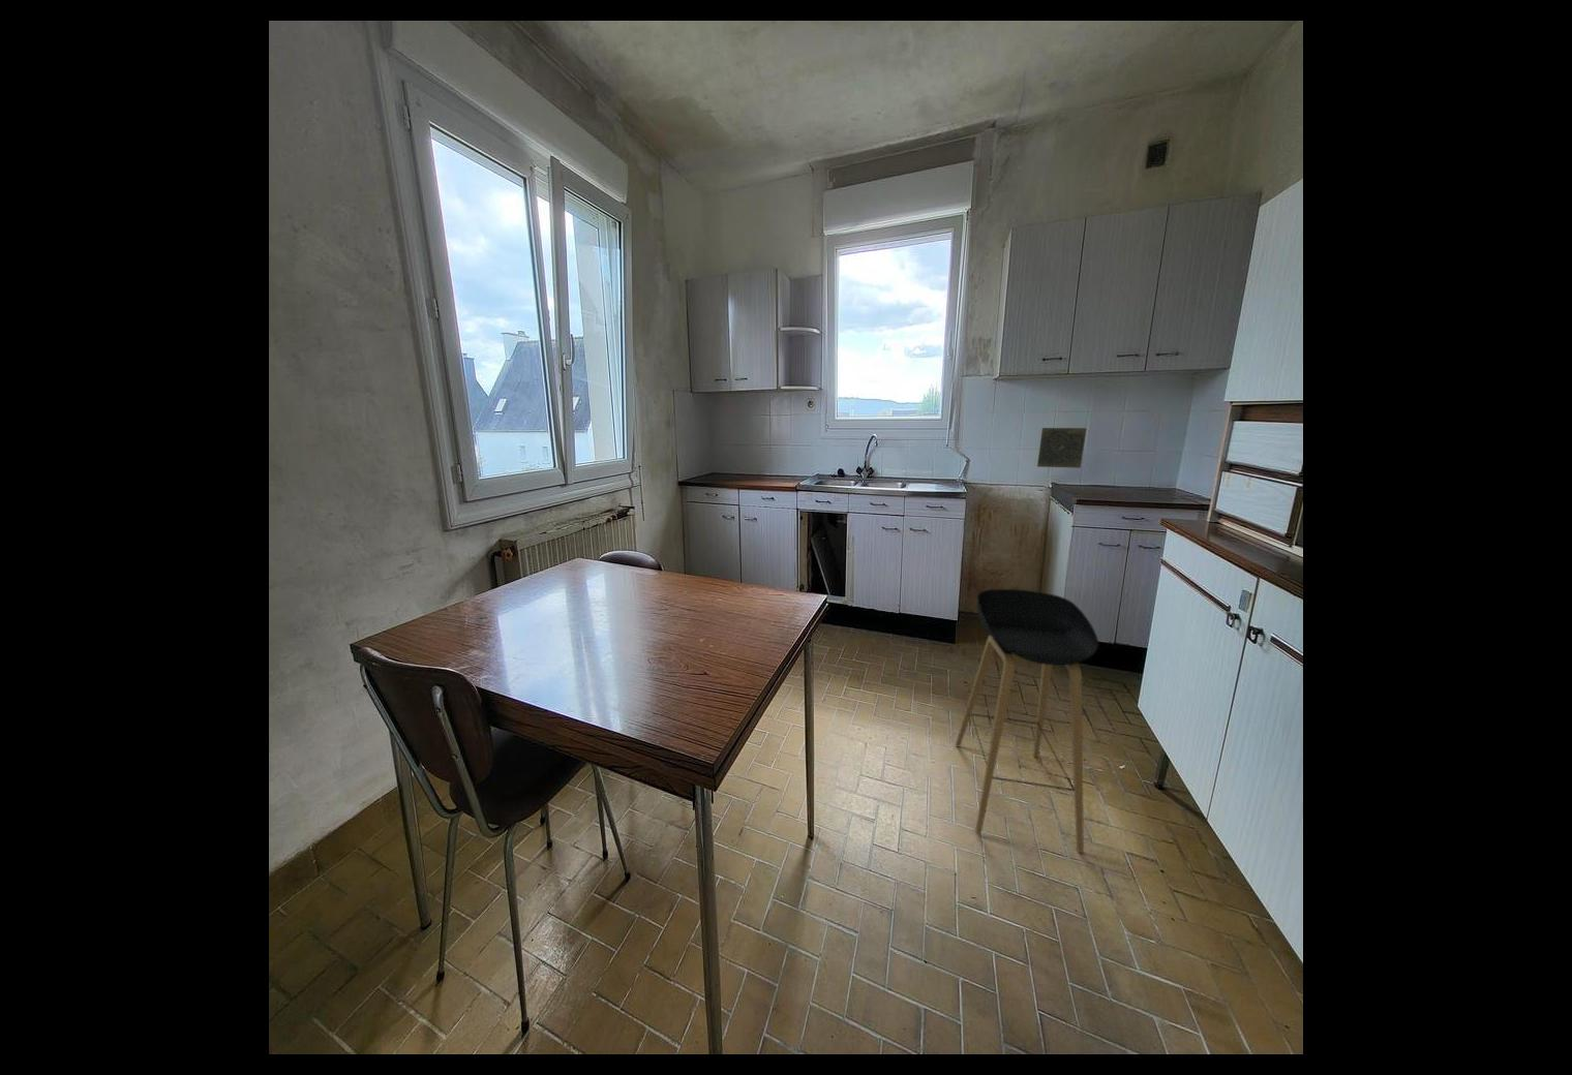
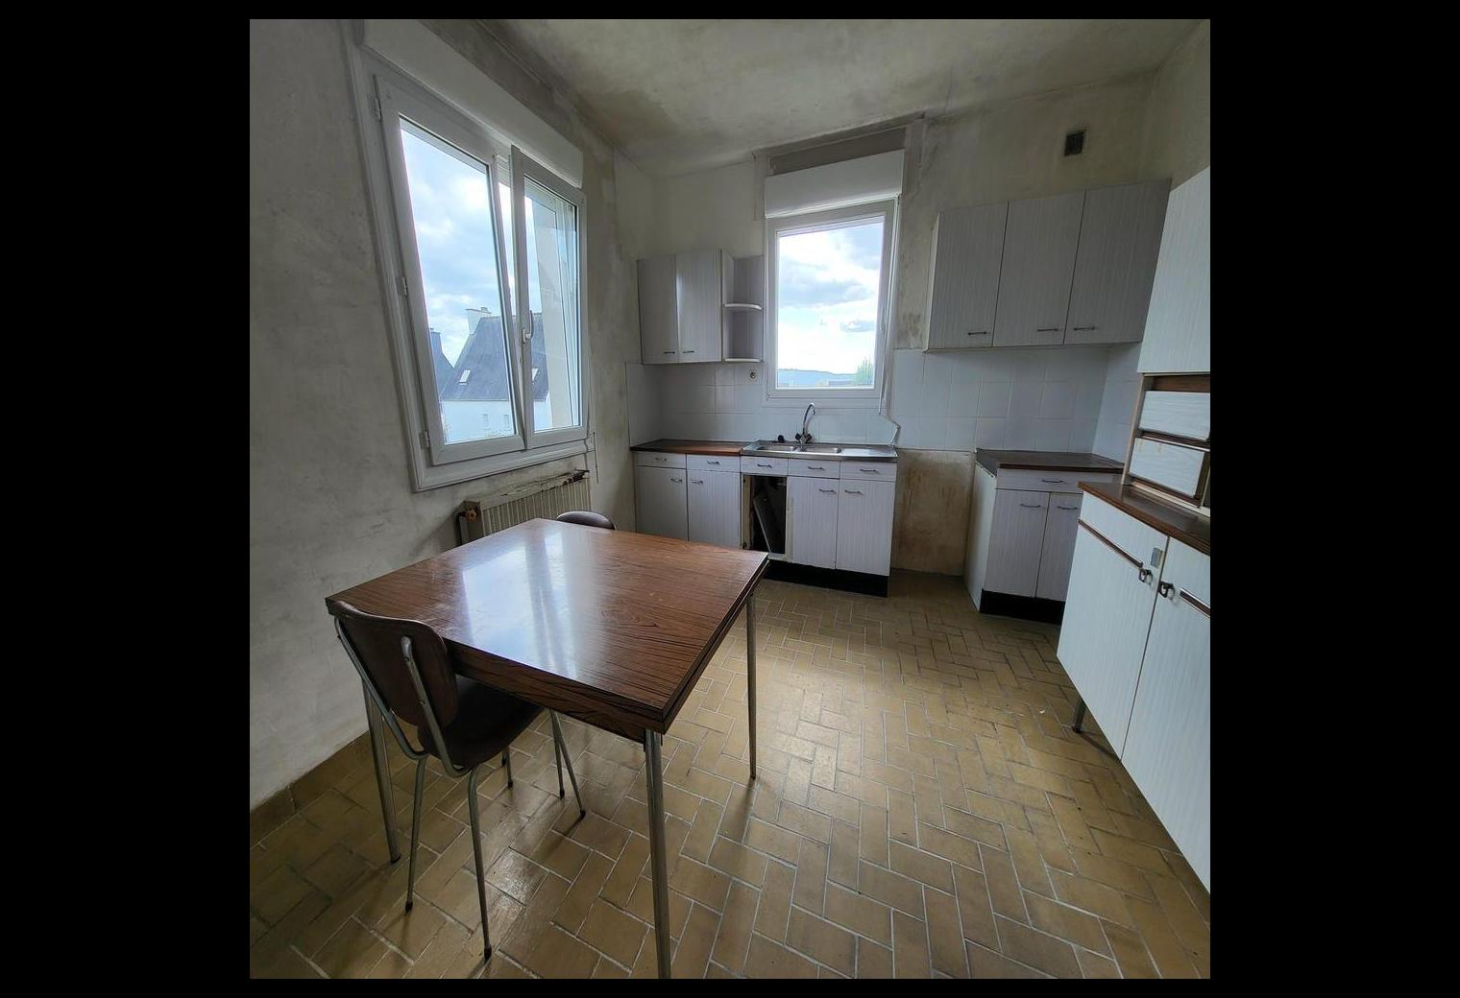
- decorative tile [1037,426,1088,469]
- stool [954,588,1099,854]
